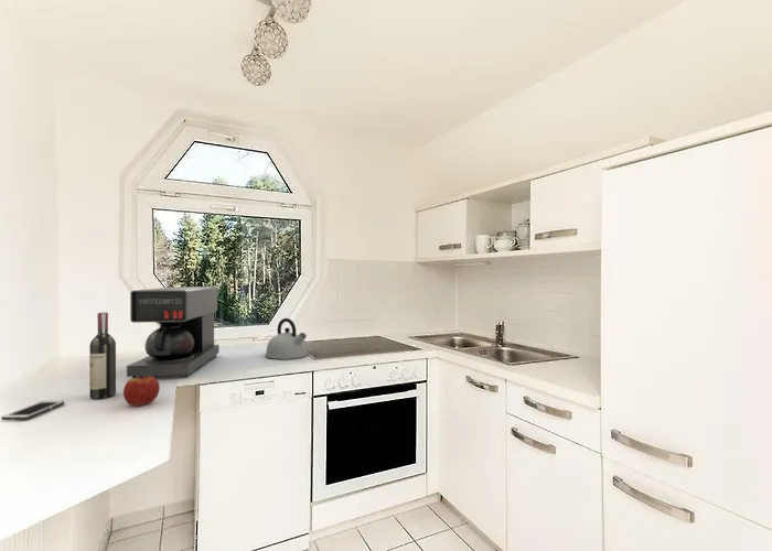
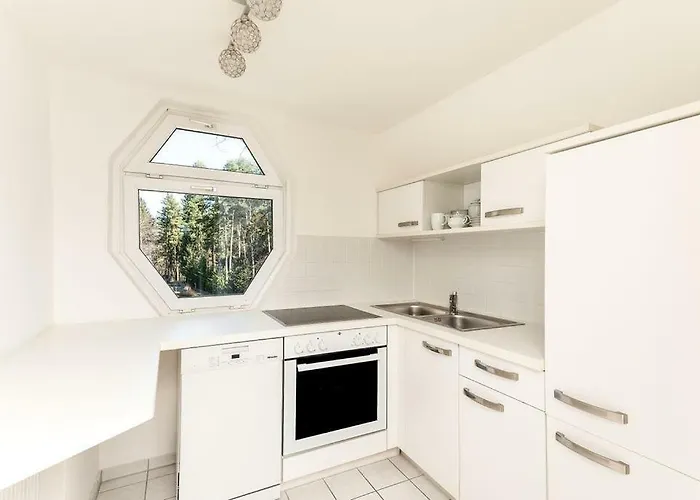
- cell phone [0,400,65,421]
- coffee maker [126,285,219,379]
- kettle [264,317,309,360]
- wine bottle [88,311,117,400]
- apple [122,375,161,407]
